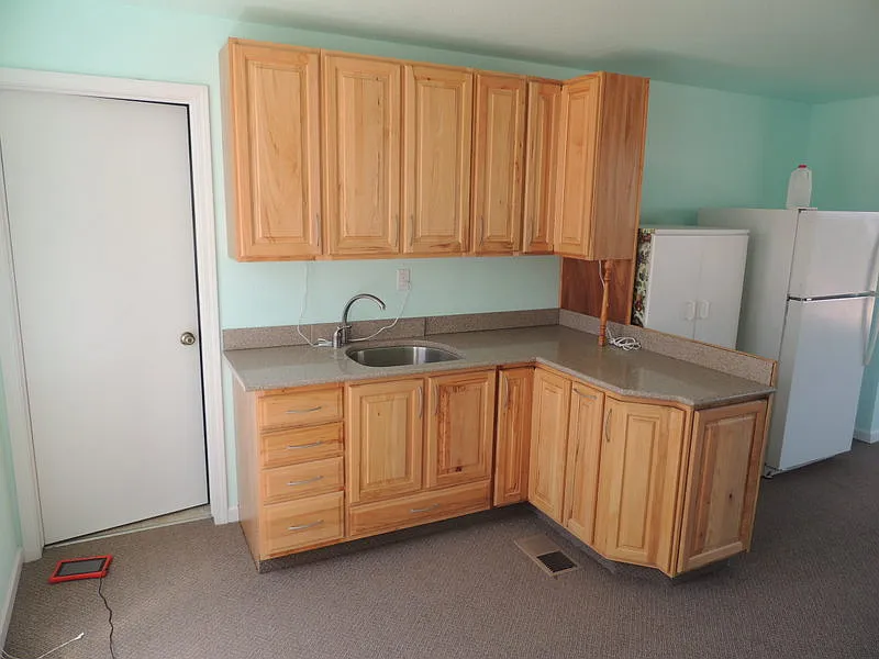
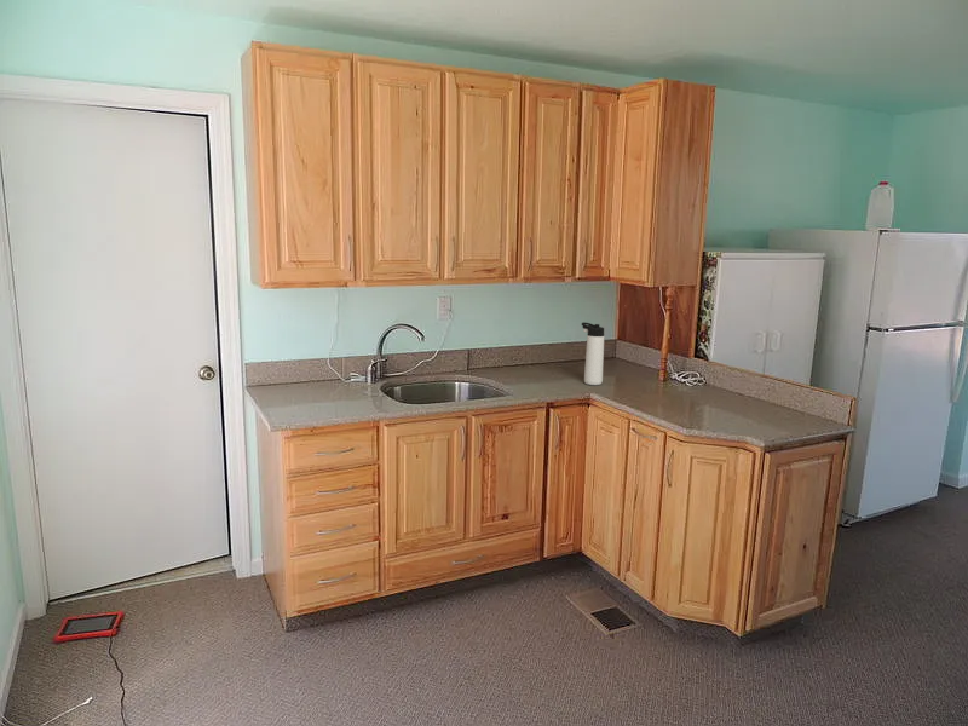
+ thermos bottle [581,321,605,386]
